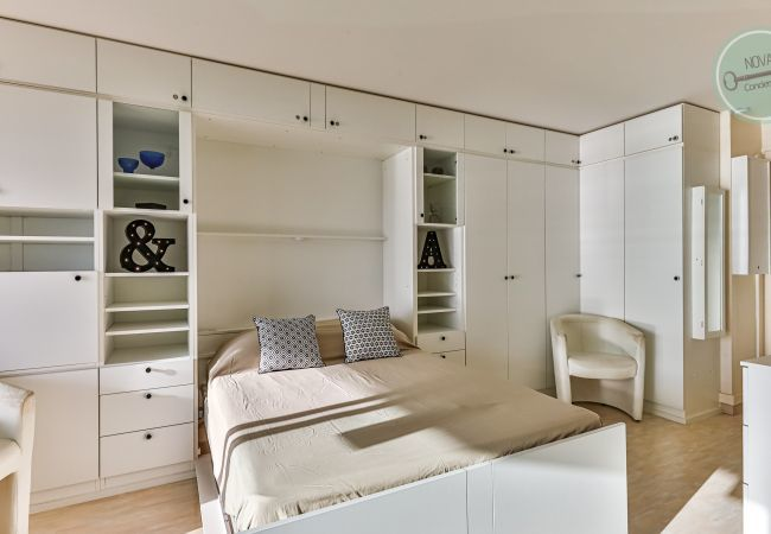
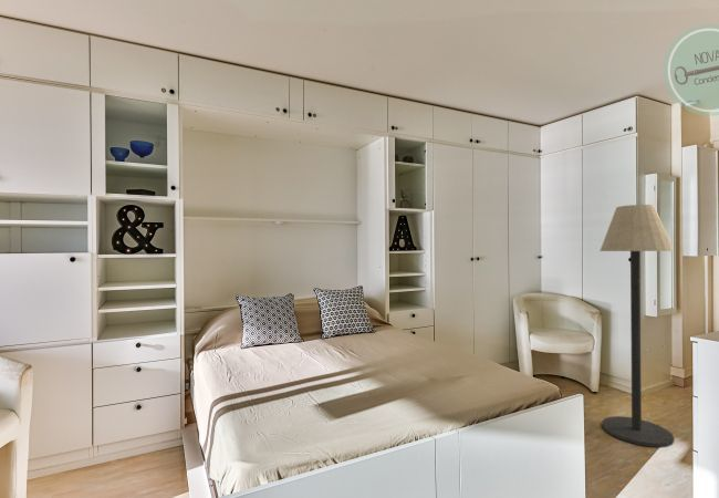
+ floor lamp [598,204,676,448]
